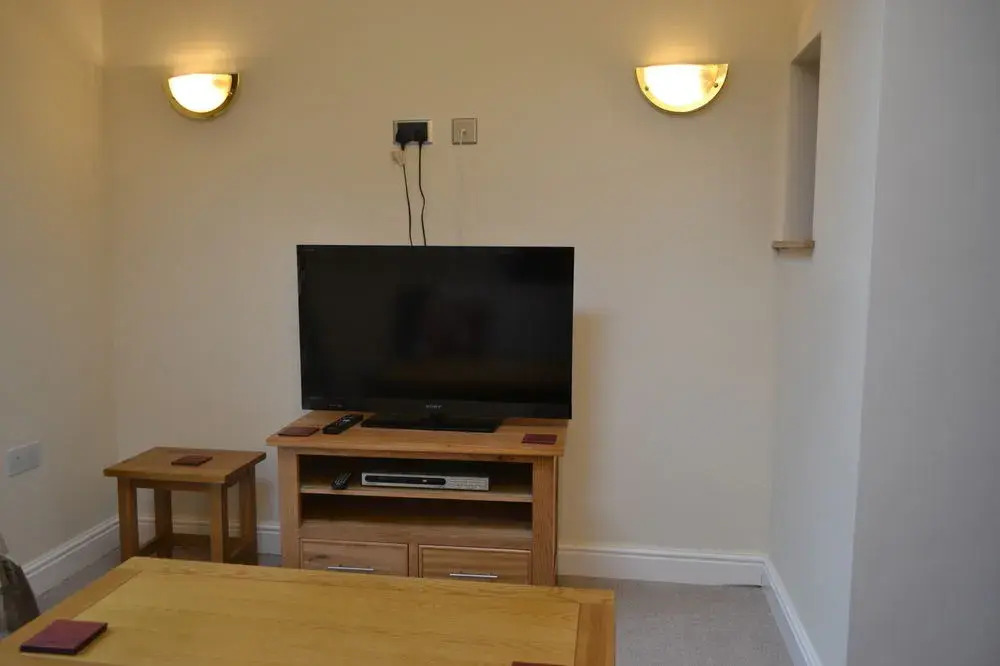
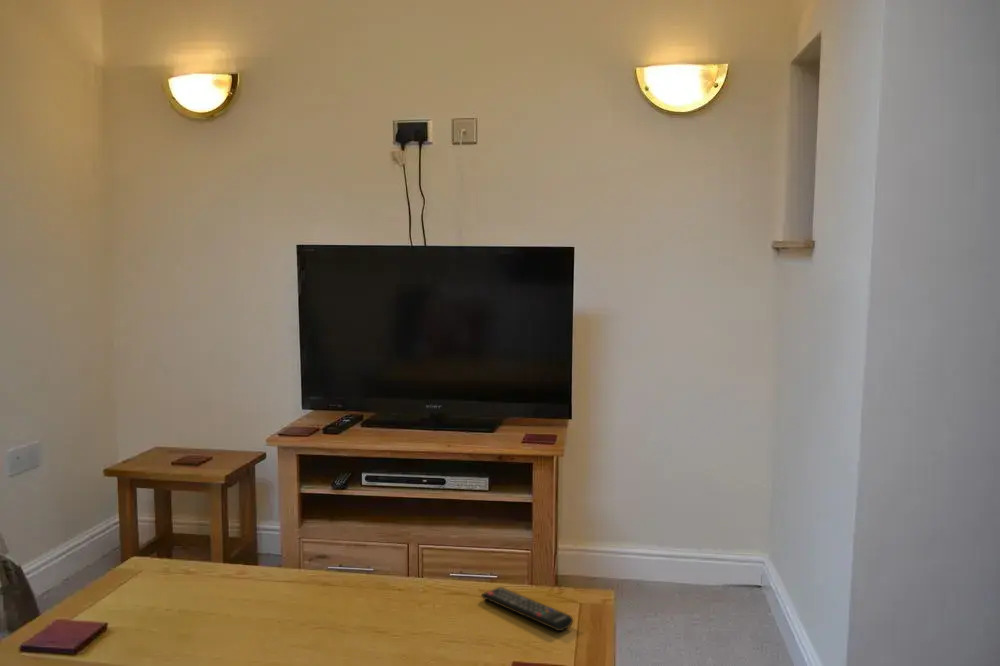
+ remote control [480,586,574,632]
